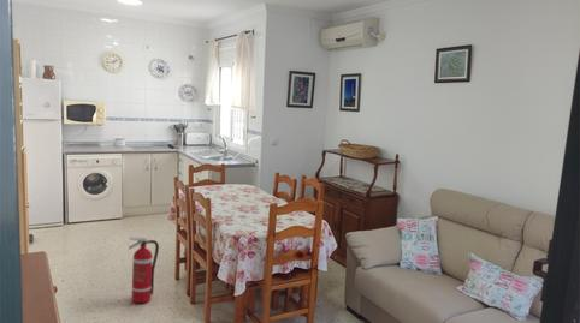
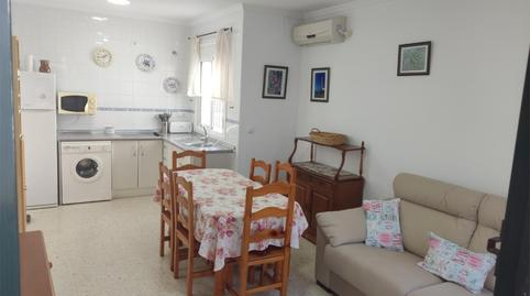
- fire extinguisher [128,237,160,304]
